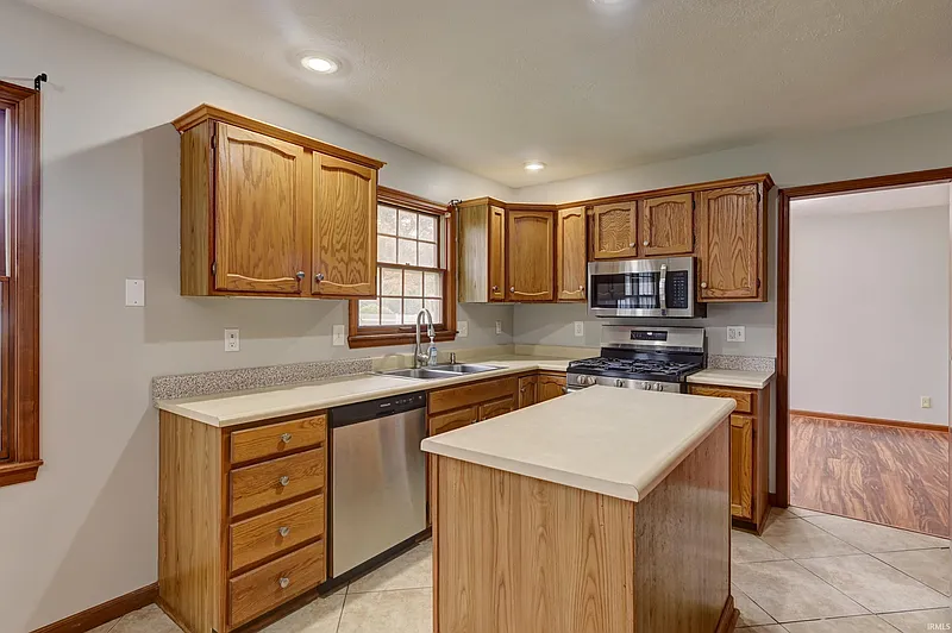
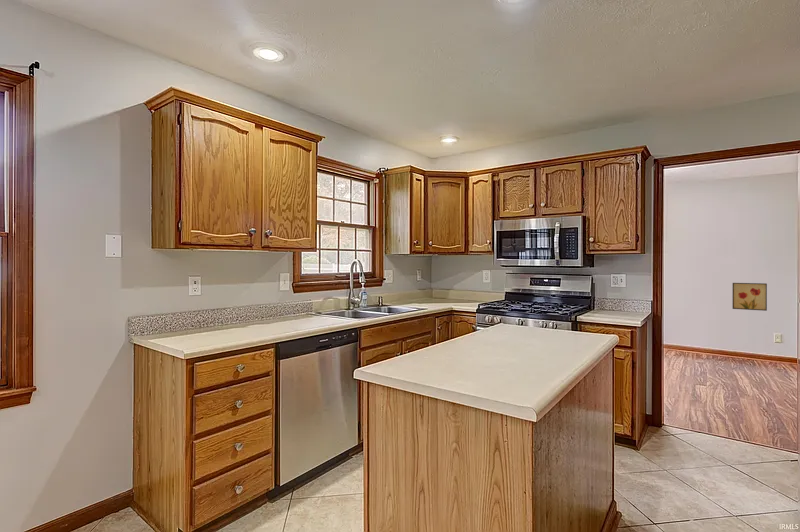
+ wall art [732,282,768,312]
